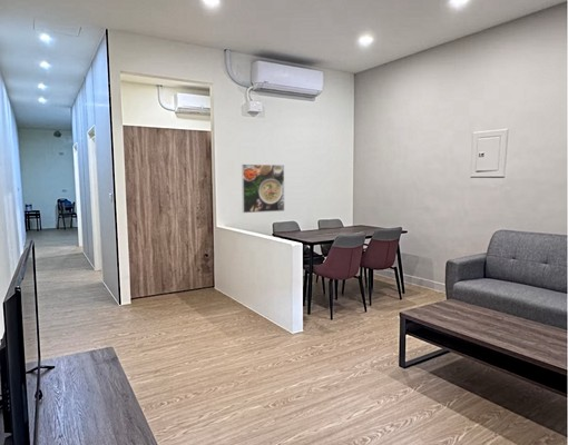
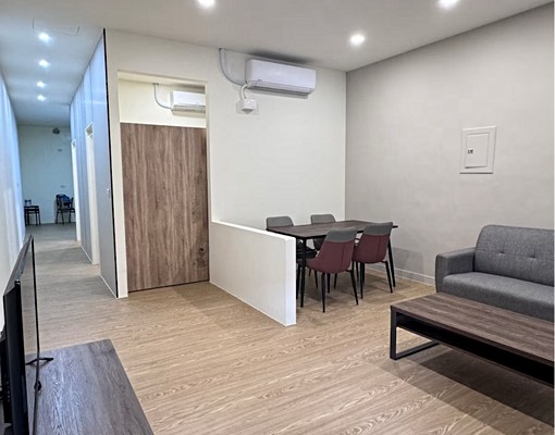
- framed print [241,164,285,214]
